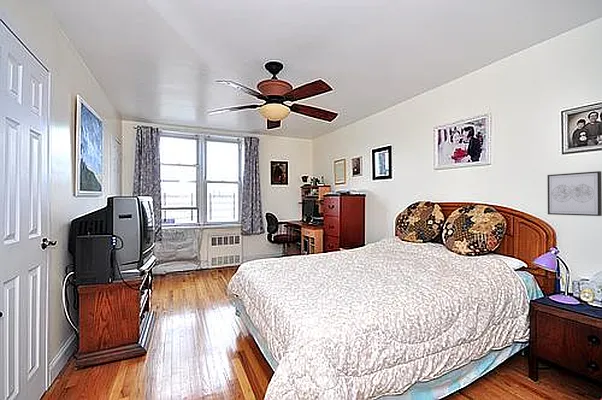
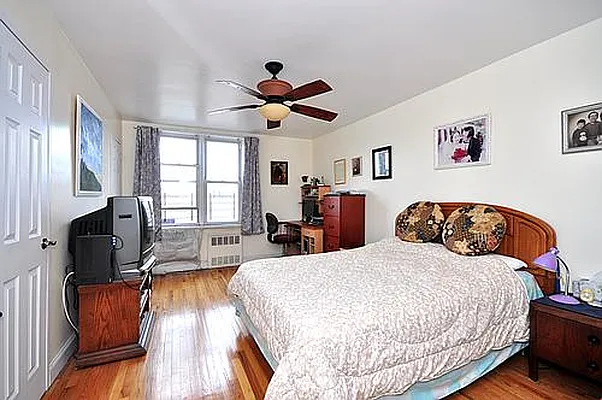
- wall art [547,170,602,217]
